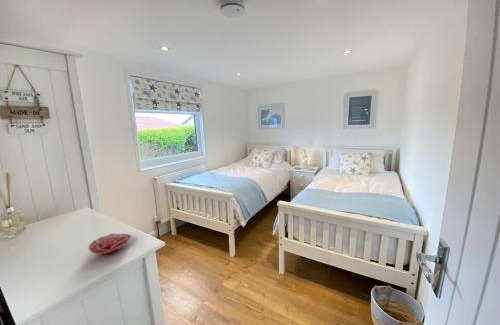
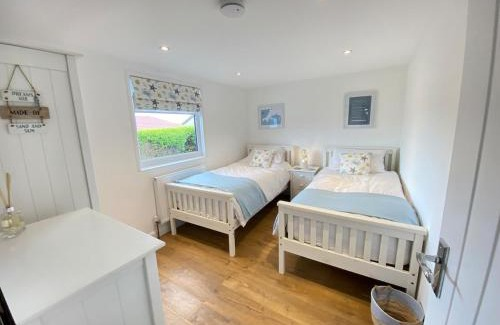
- flower [87,232,132,255]
